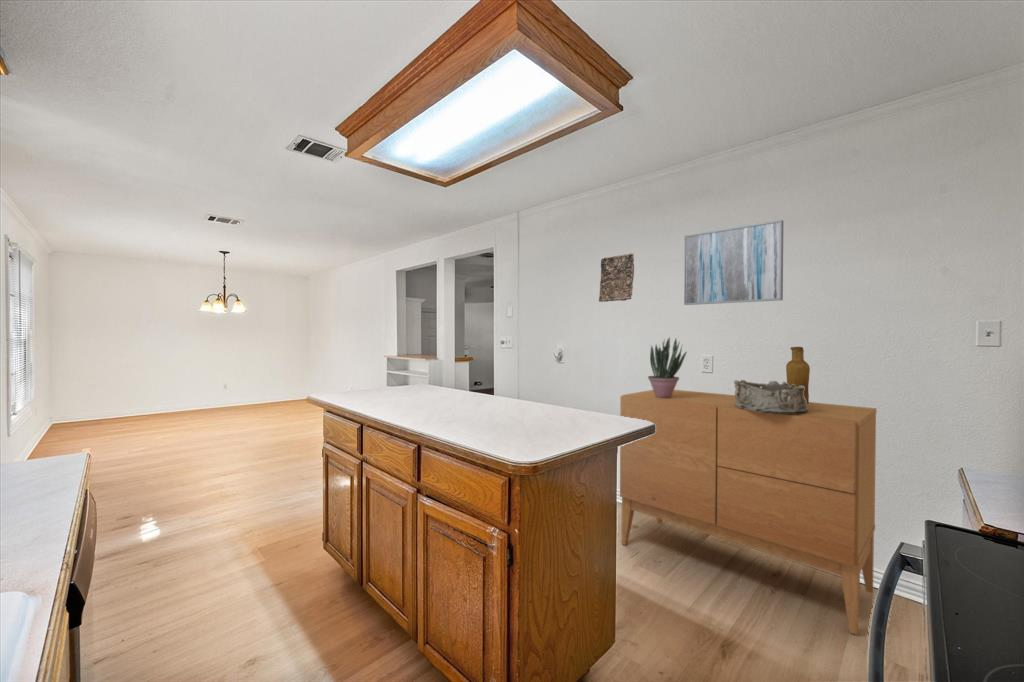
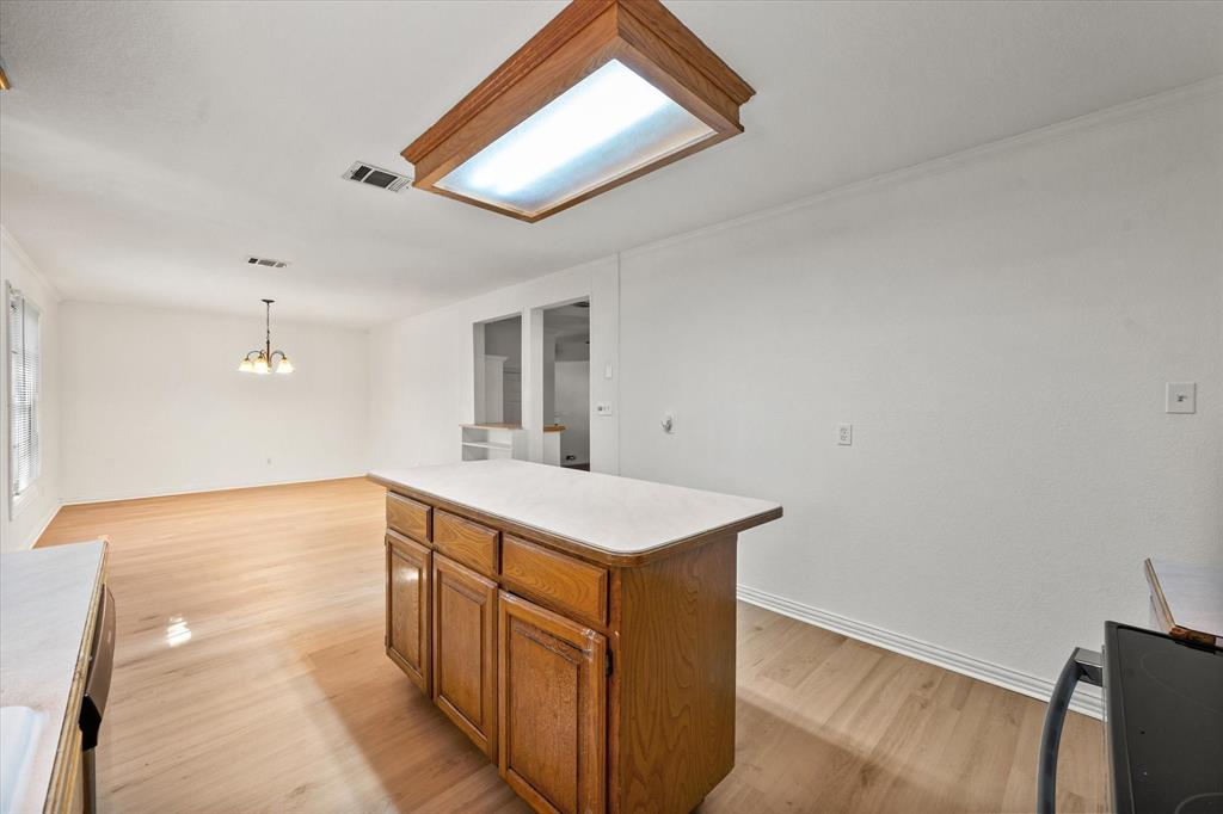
- relief panel [598,253,635,303]
- wall art [683,219,784,306]
- potted plant [647,336,688,399]
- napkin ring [733,379,808,414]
- vase [785,346,811,404]
- sideboard [619,389,878,636]
